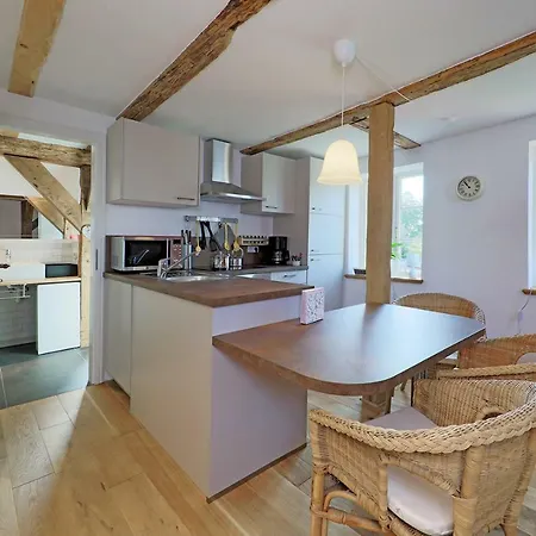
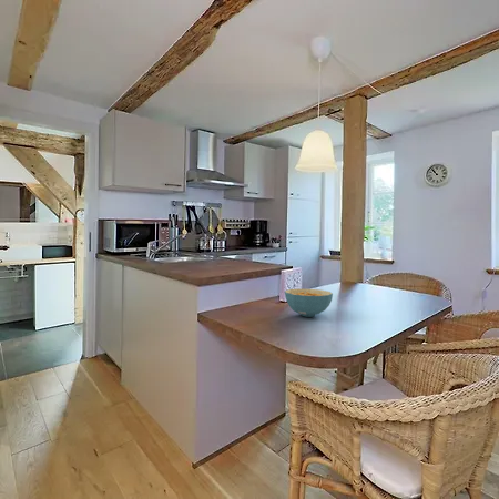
+ cereal bowl [284,287,334,318]
